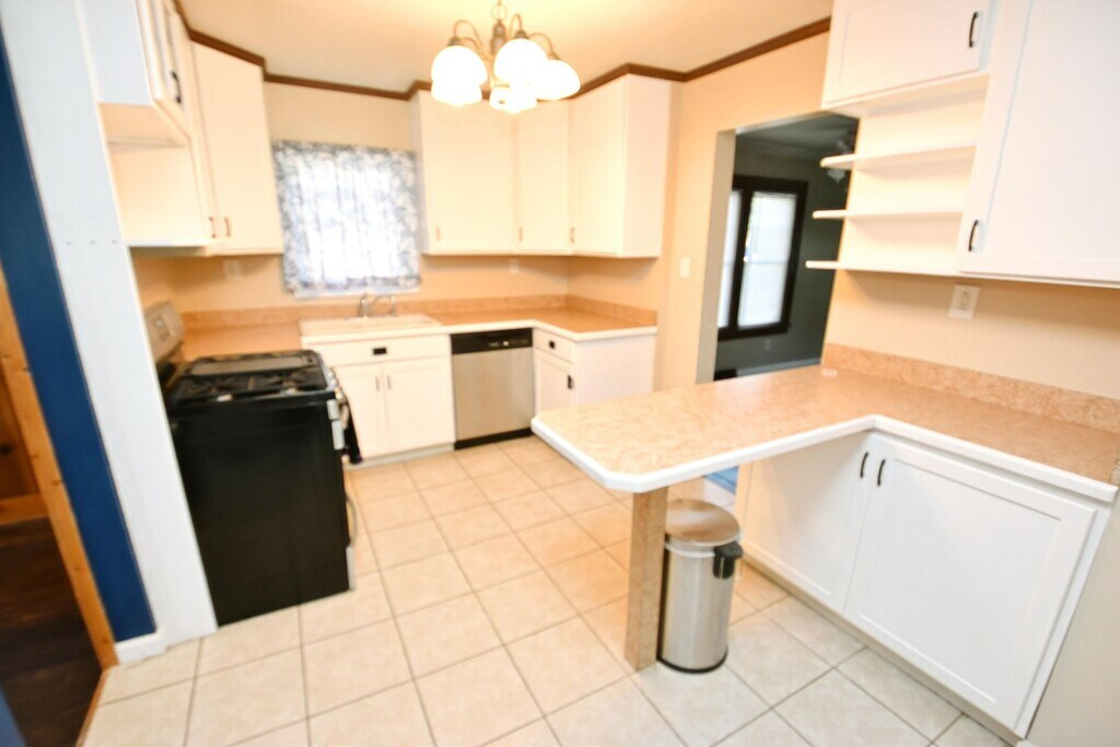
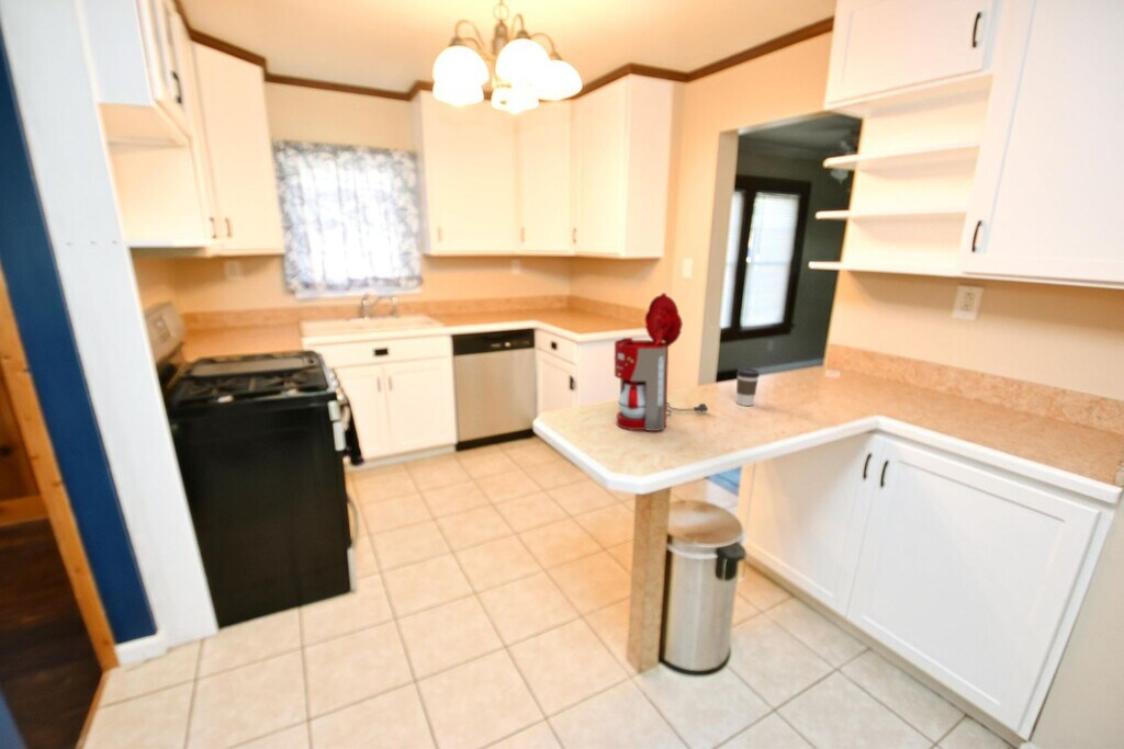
+ coffee cup [735,367,761,407]
+ coffee maker [612,292,709,432]
